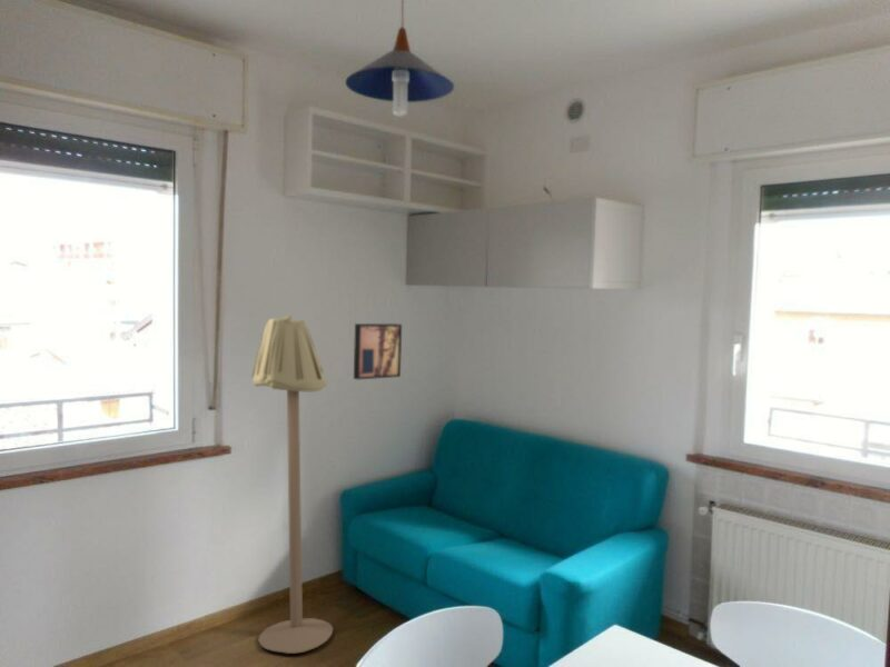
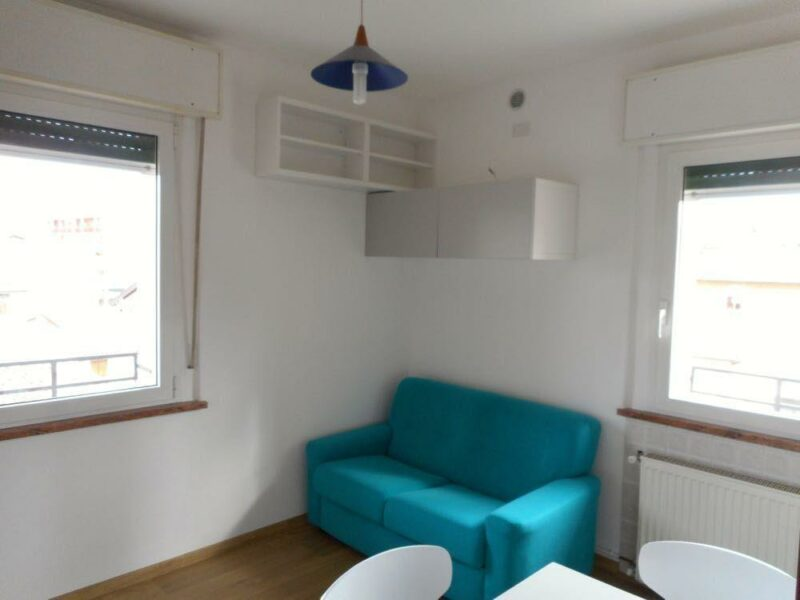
- wall art [353,322,403,380]
- floor lamp [250,313,334,655]
